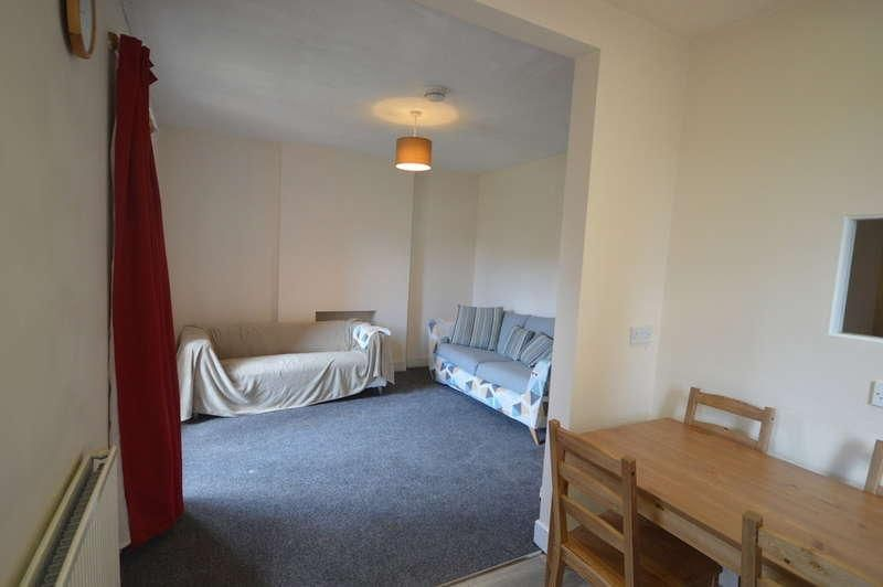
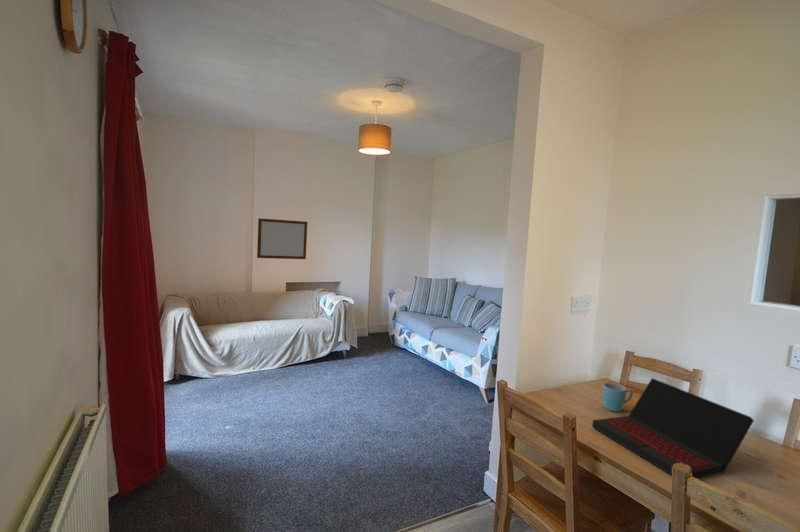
+ mug [602,382,634,413]
+ laptop [591,377,755,479]
+ writing board [256,217,308,260]
